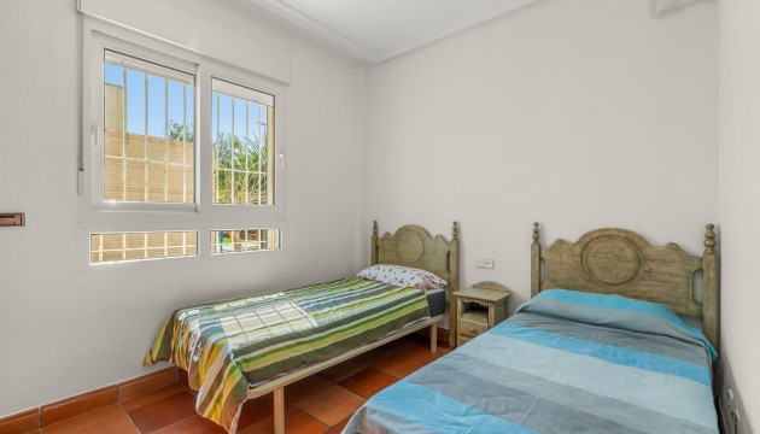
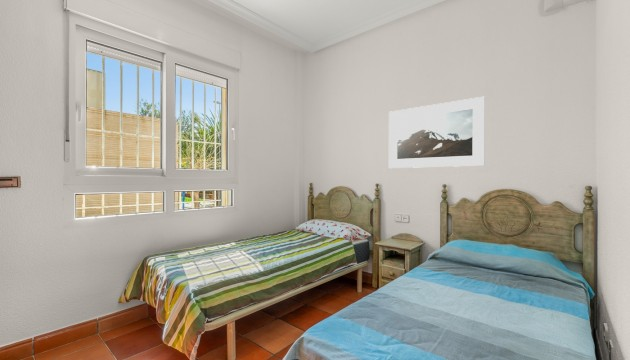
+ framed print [388,96,486,169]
